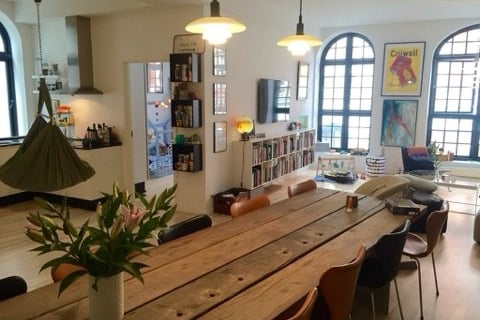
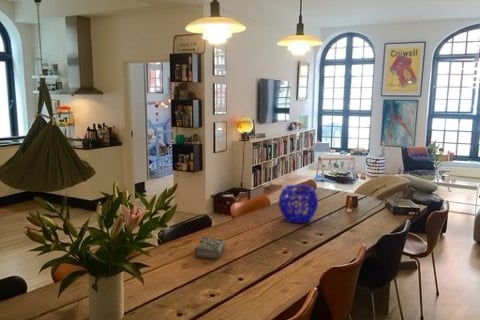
+ decorative bowl [277,184,319,224]
+ diary [193,236,226,260]
